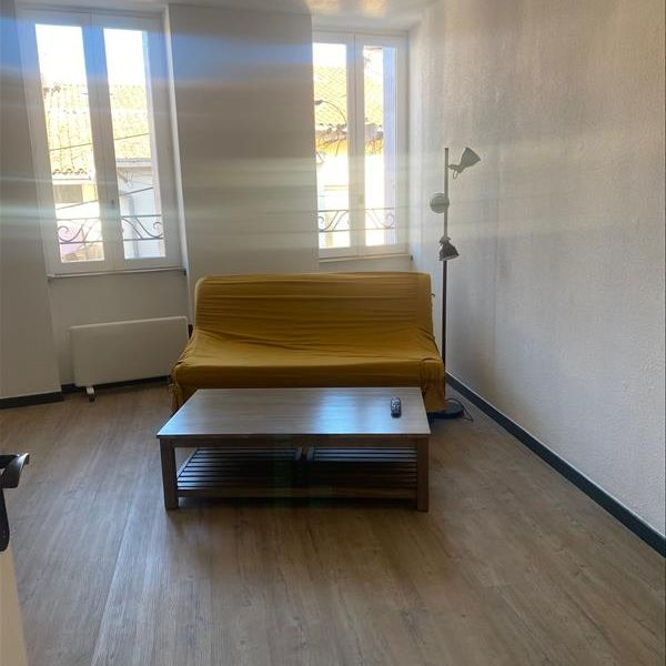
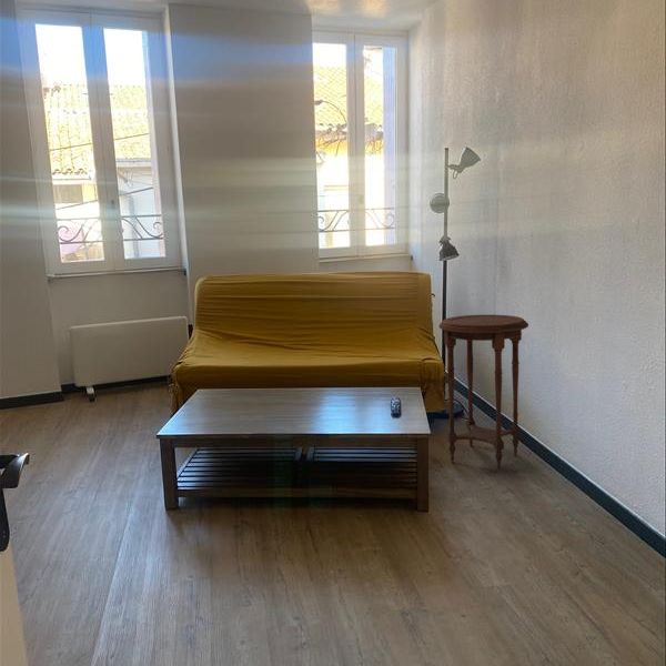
+ side table [437,314,529,472]
